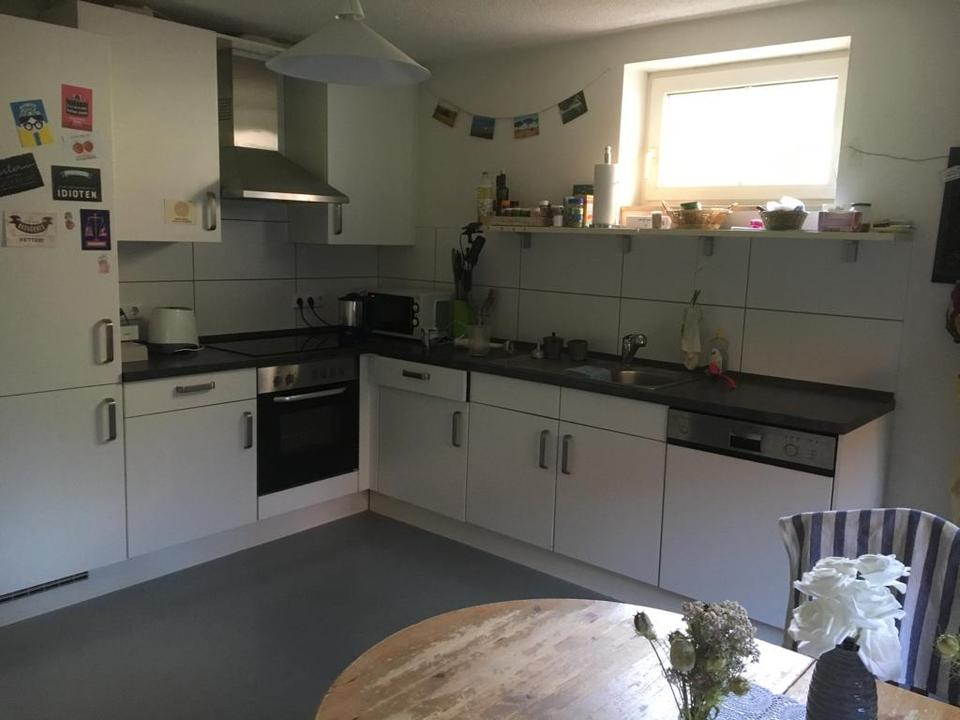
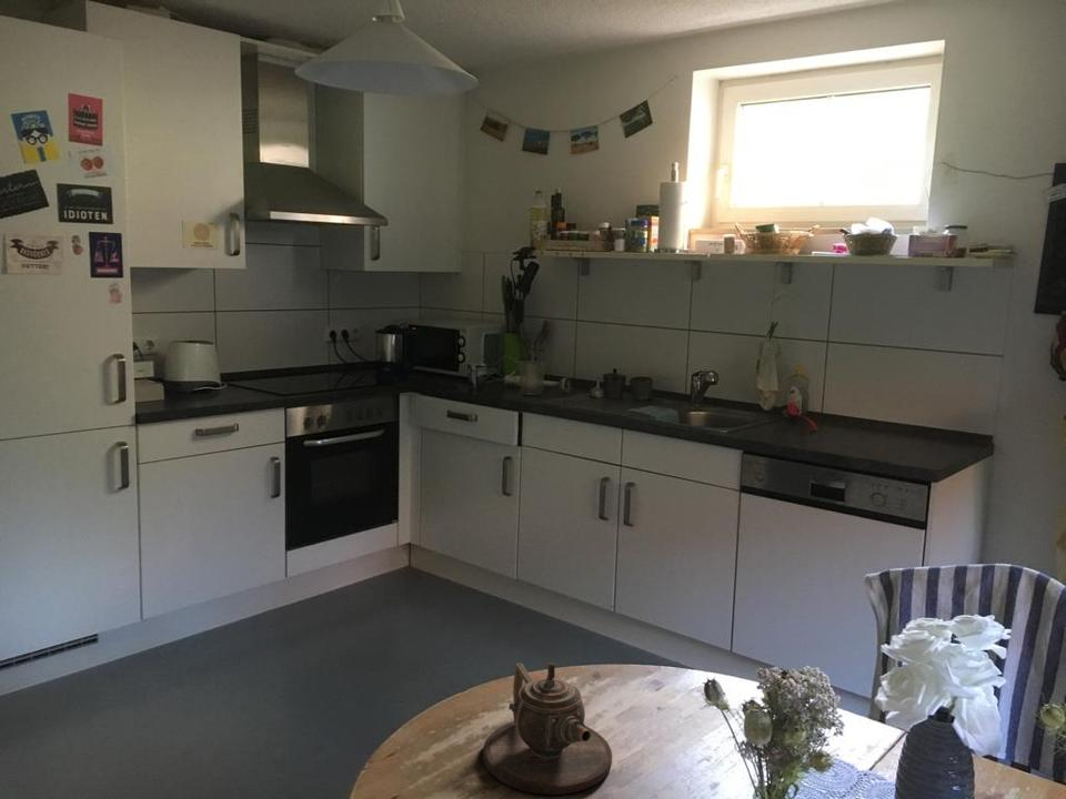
+ teapot [482,661,613,796]
